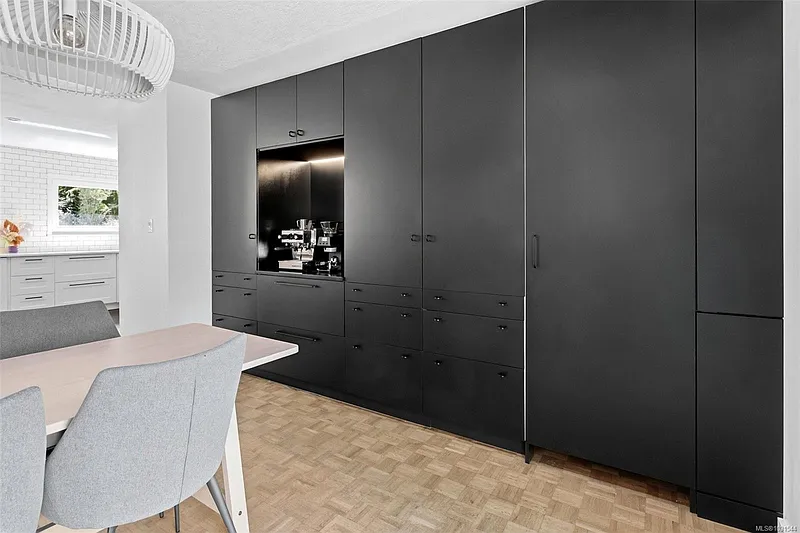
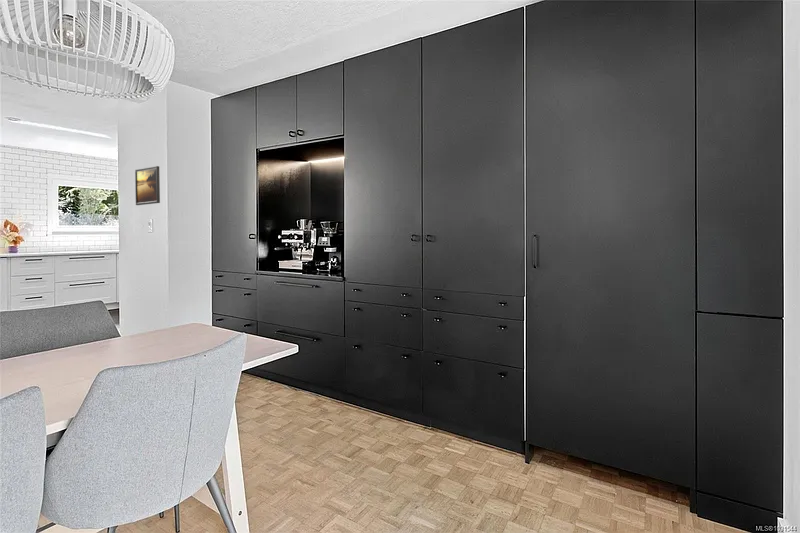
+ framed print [134,165,161,206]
